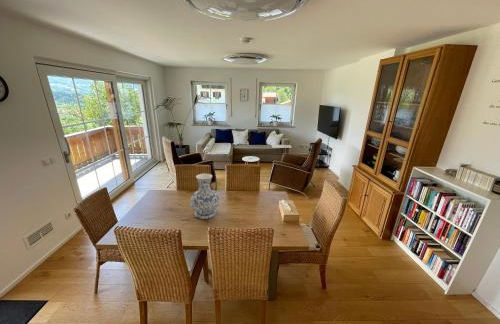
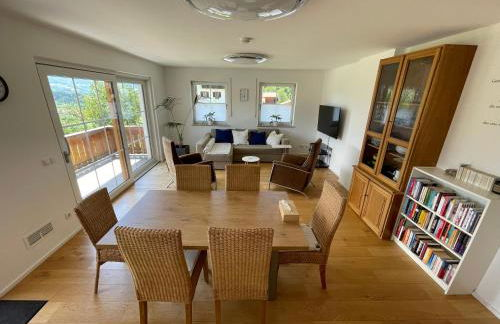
- vase [189,173,221,220]
